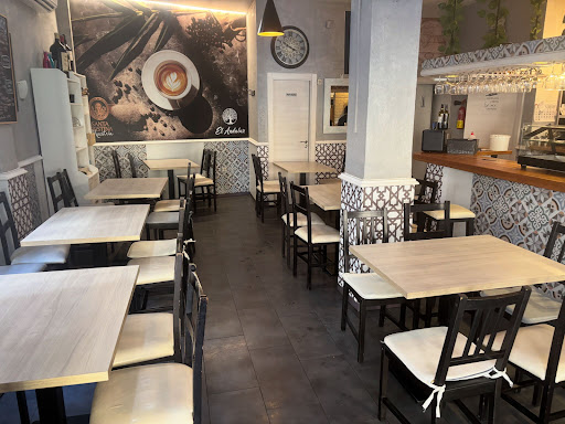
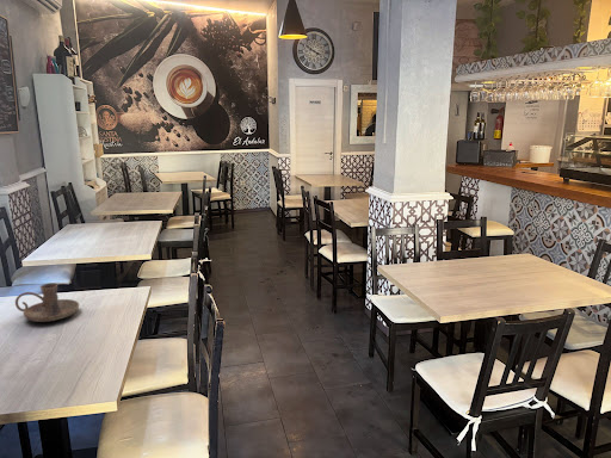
+ candle holder [14,283,80,323]
